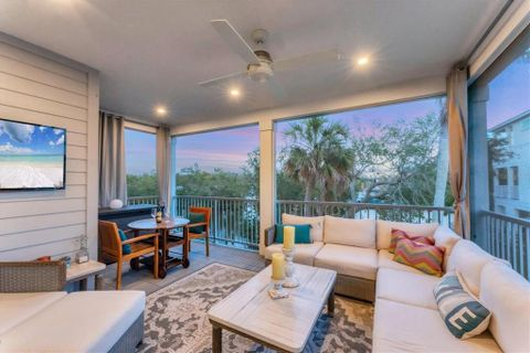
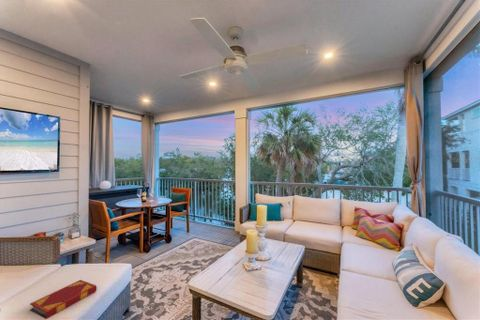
+ hardback book [29,279,98,320]
